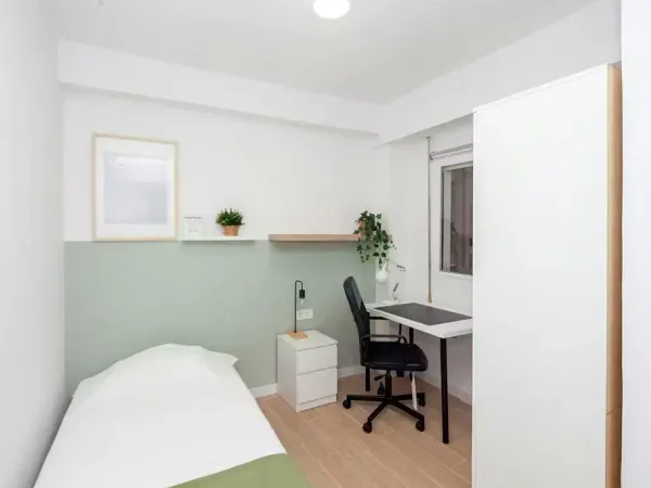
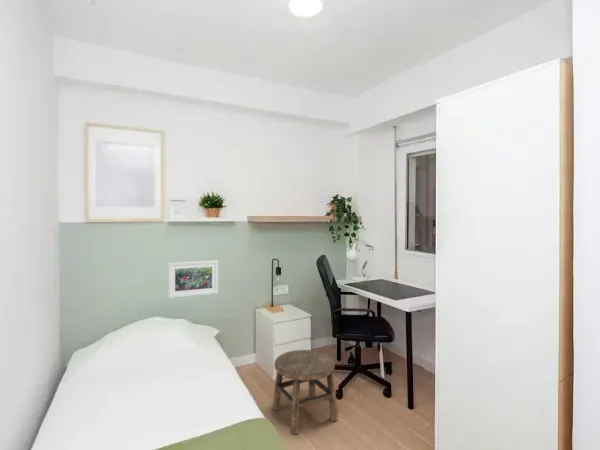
+ stool [272,349,339,435]
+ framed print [167,259,219,299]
